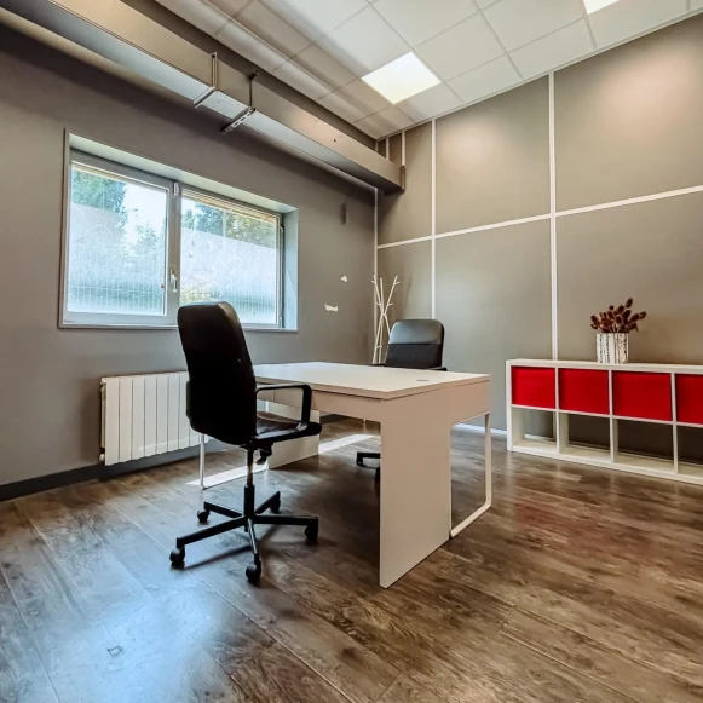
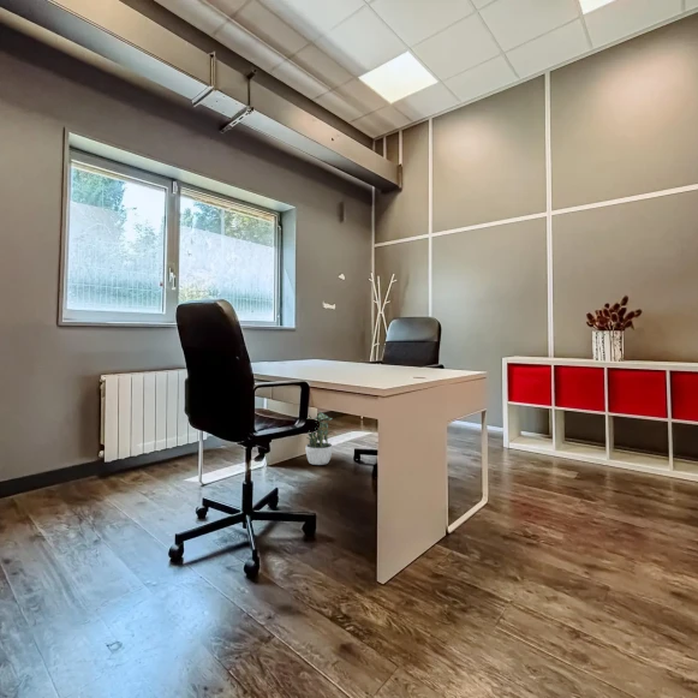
+ potted plant [305,411,334,466]
